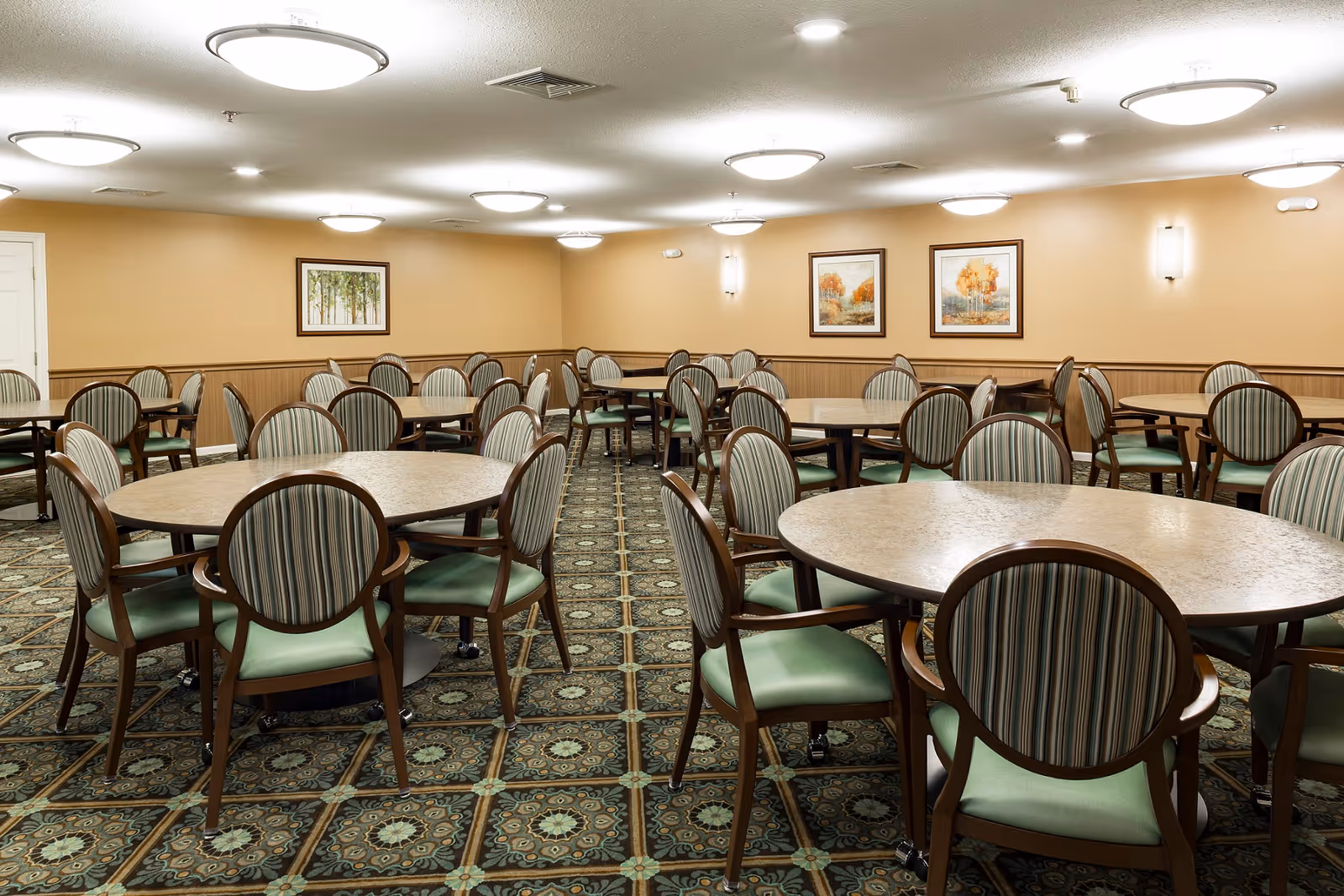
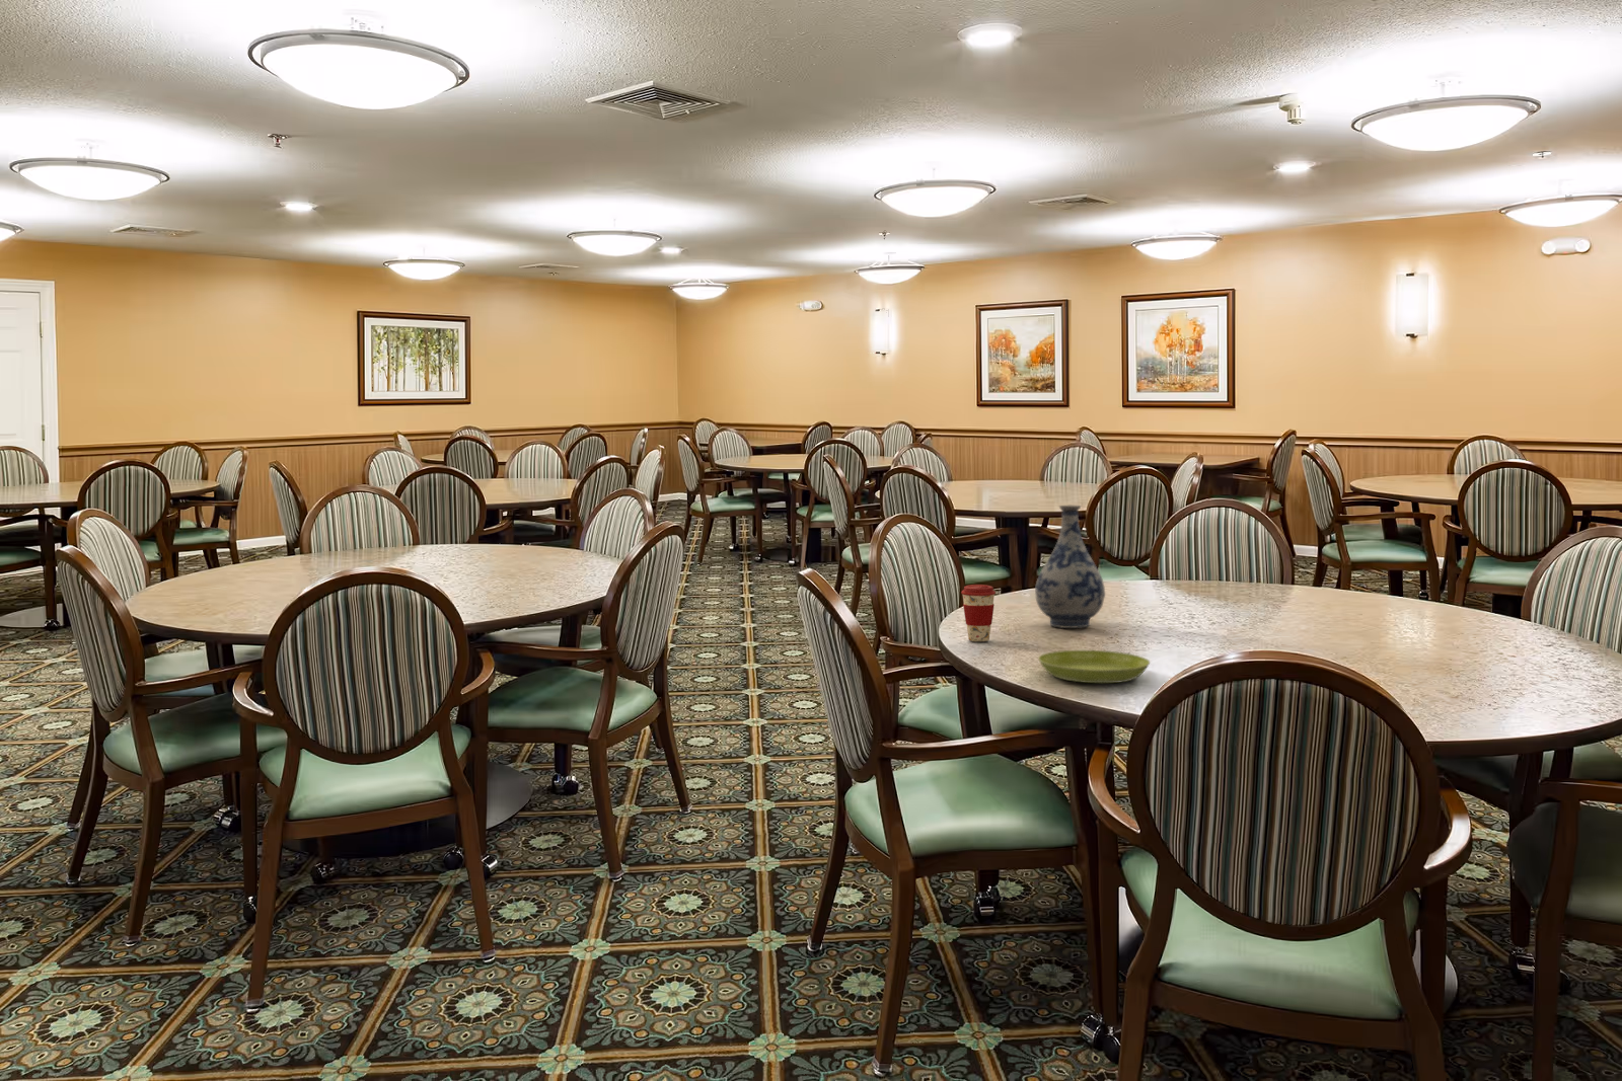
+ saucer [1037,649,1150,684]
+ coffee cup [959,584,997,642]
+ vase [1034,504,1105,629]
